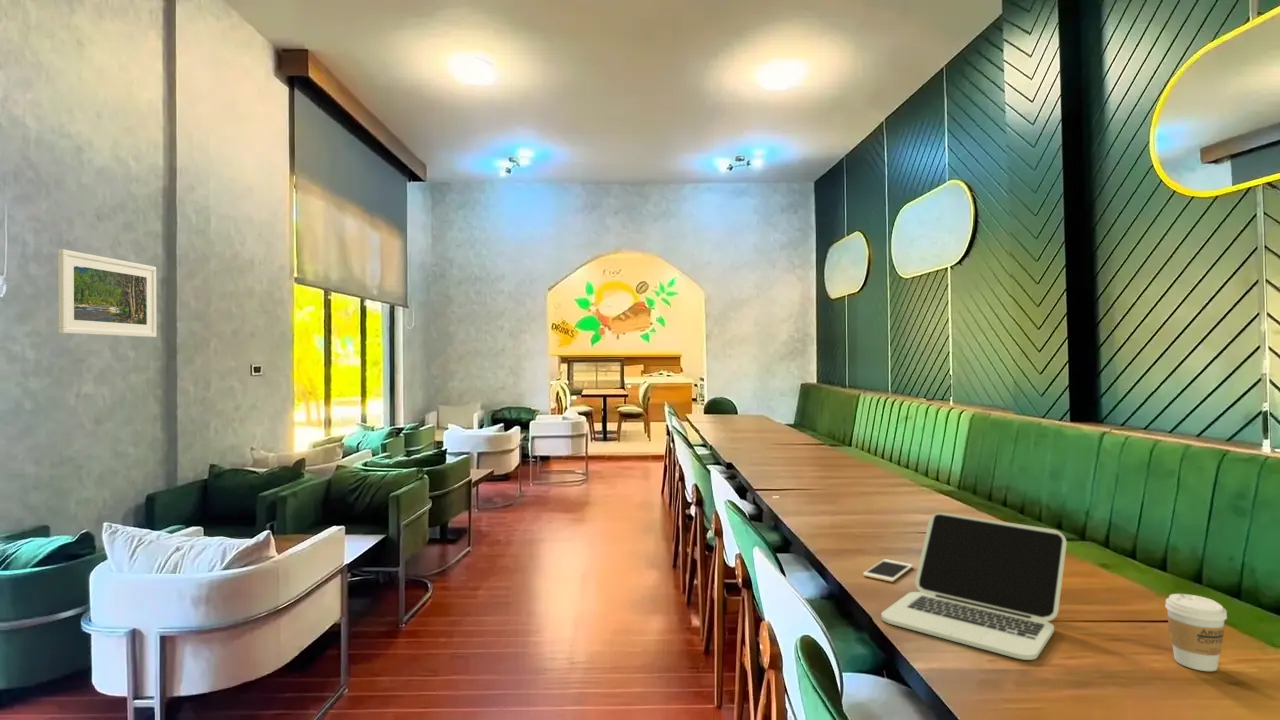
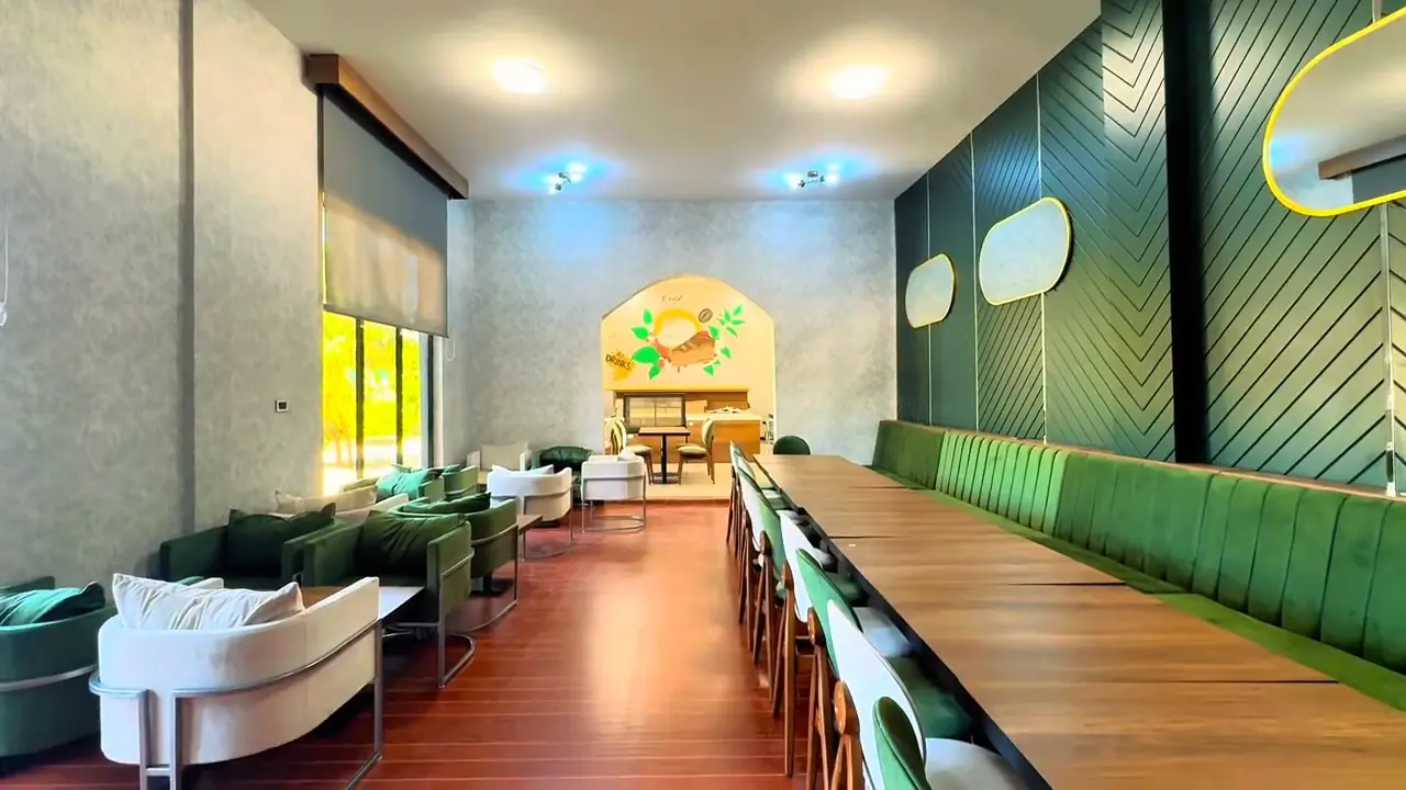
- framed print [57,248,157,338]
- coffee cup [1164,593,1228,672]
- laptop [880,512,1068,661]
- cell phone [862,558,914,583]
